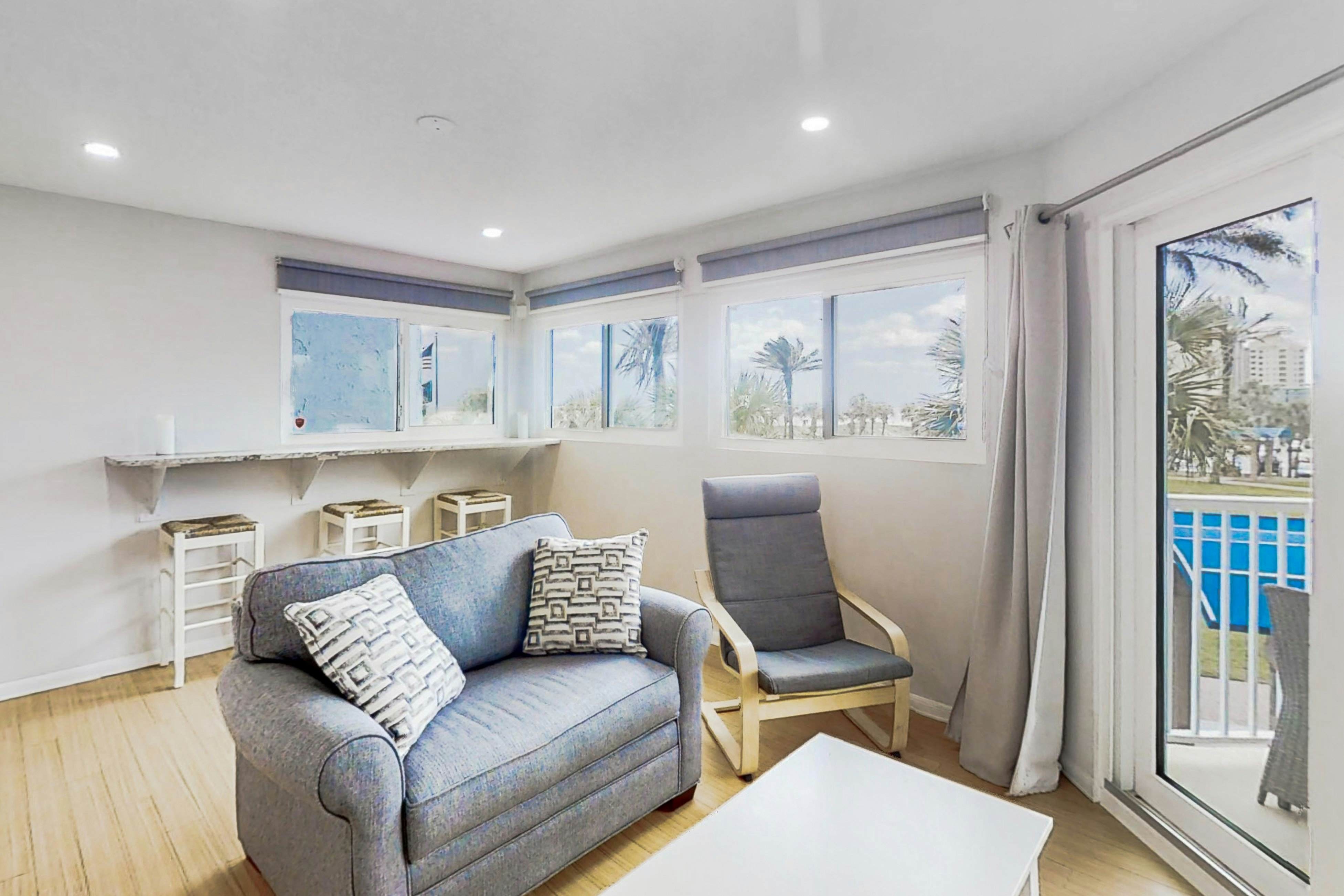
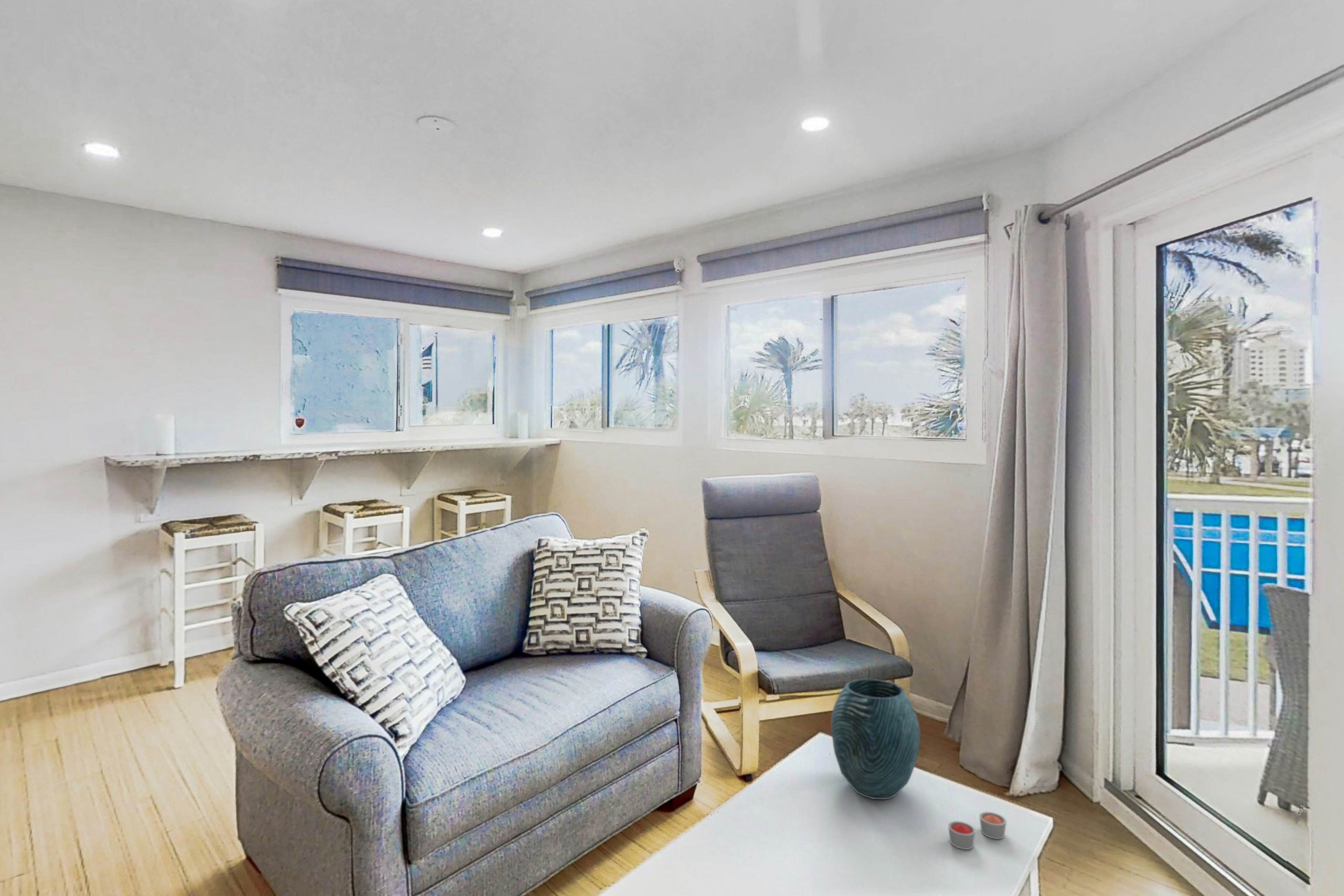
+ candle [948,811,1007,850]
+ vase [831,679,920,800]
